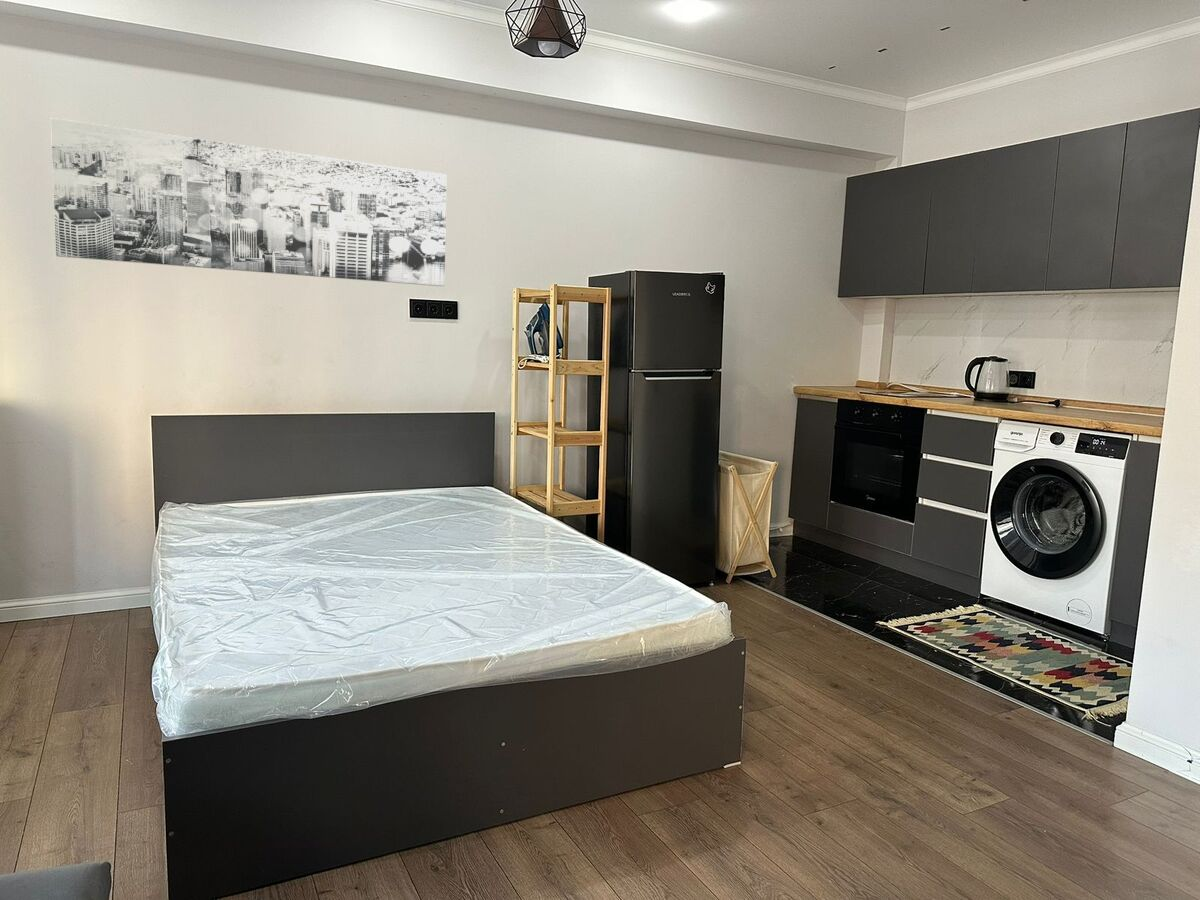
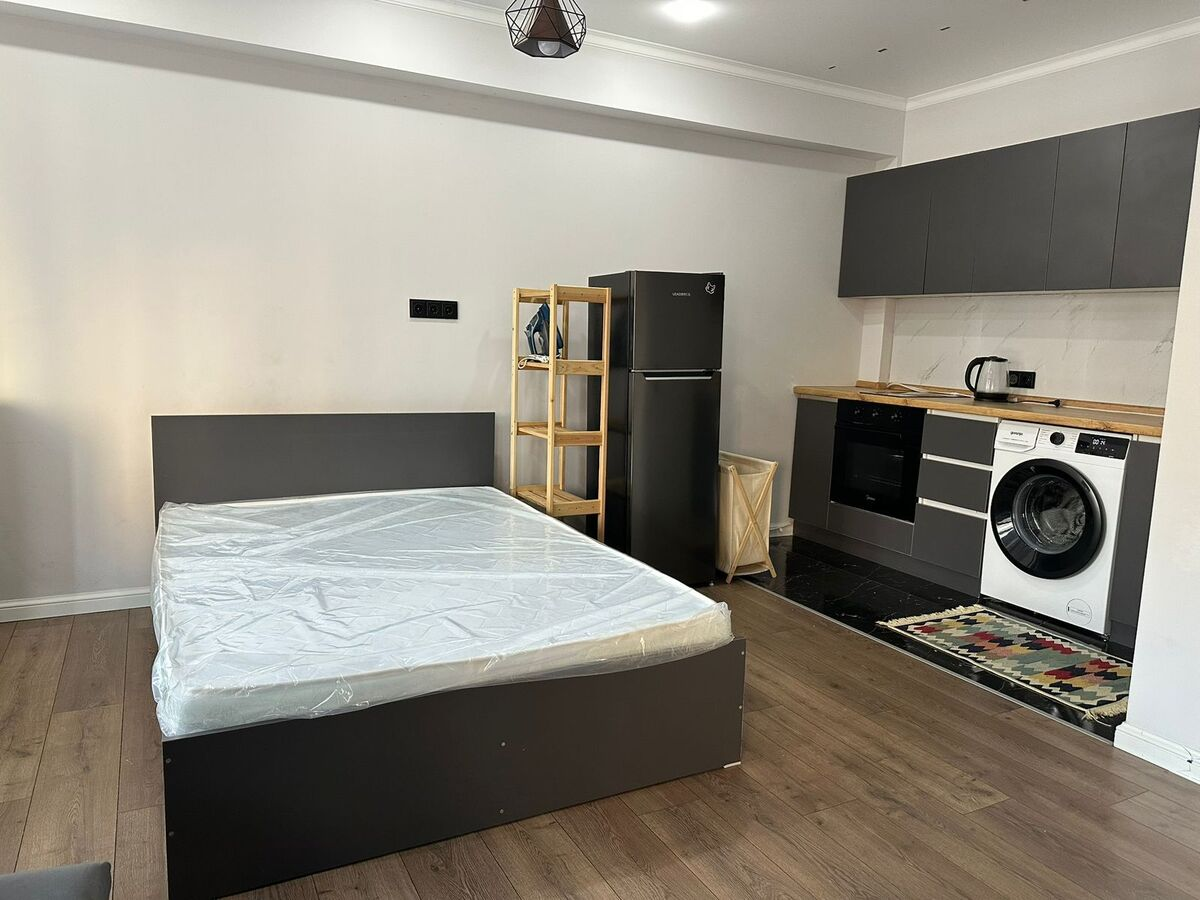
- wall art [50,117,447,287]
